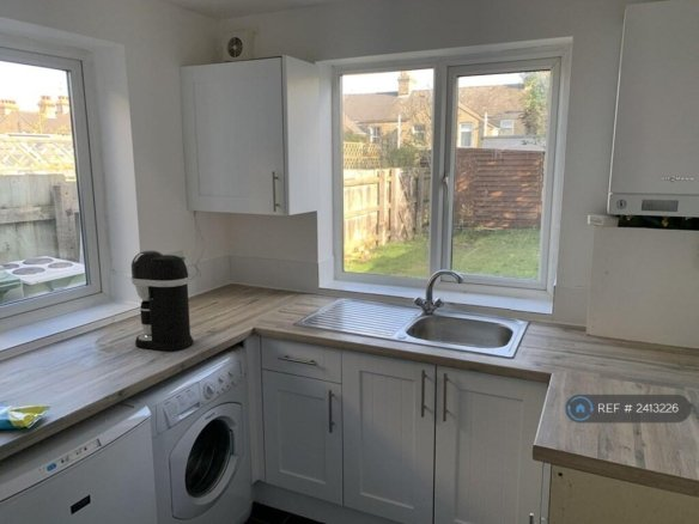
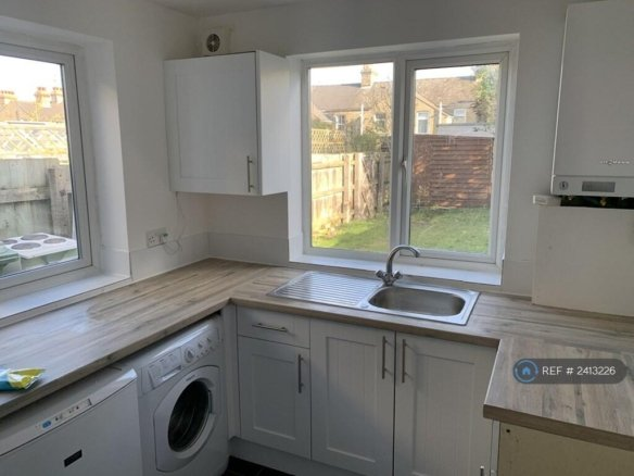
- coffee maker [130,249,195,352]
